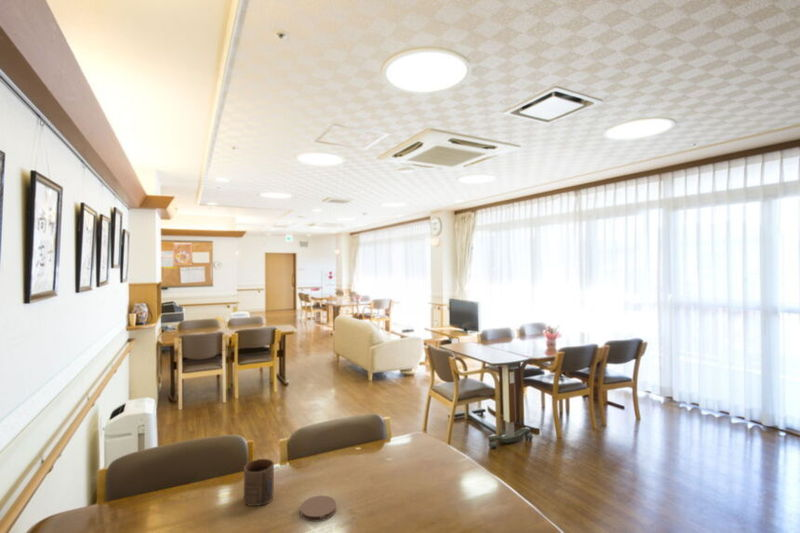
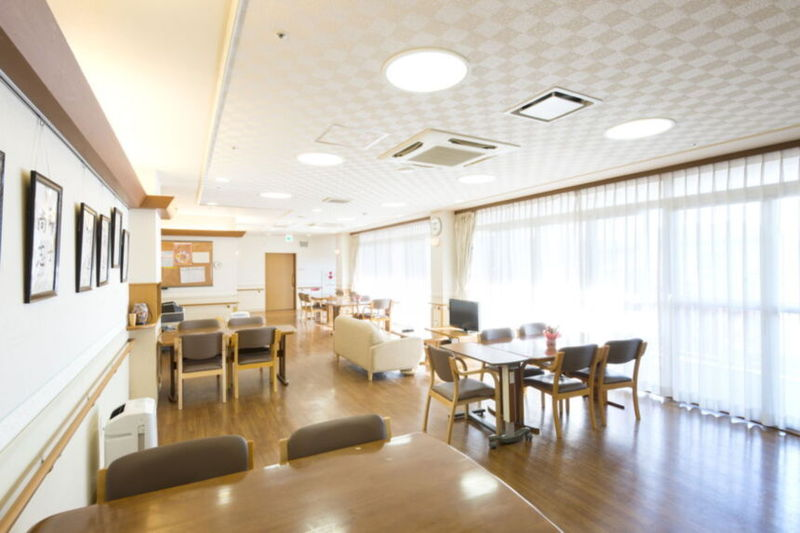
- coaster [300,495,337,523]
- cup [243,458,275,507]
